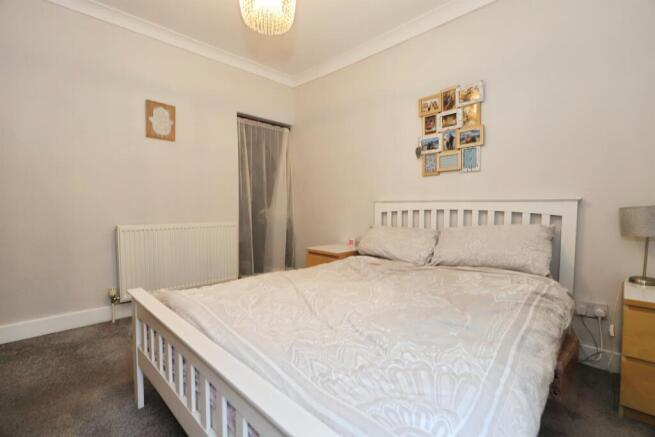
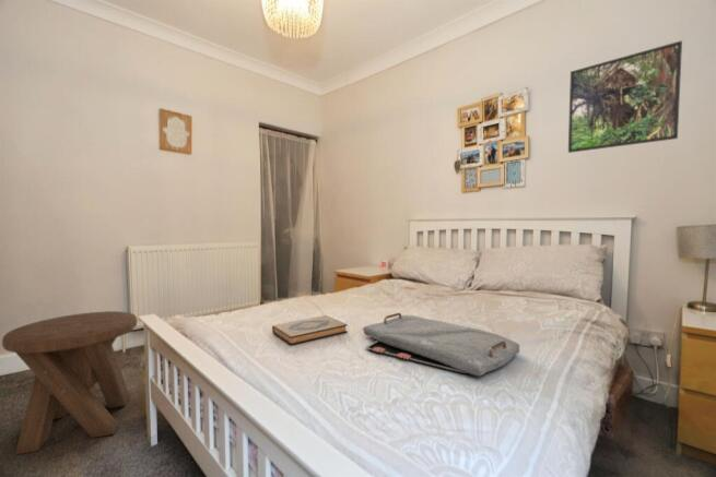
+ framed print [567,39,683,154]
+ music stool [1,310,138,455]
+ serving tray [362,312,521,378]
+ hardback book [271,314,349,346]
